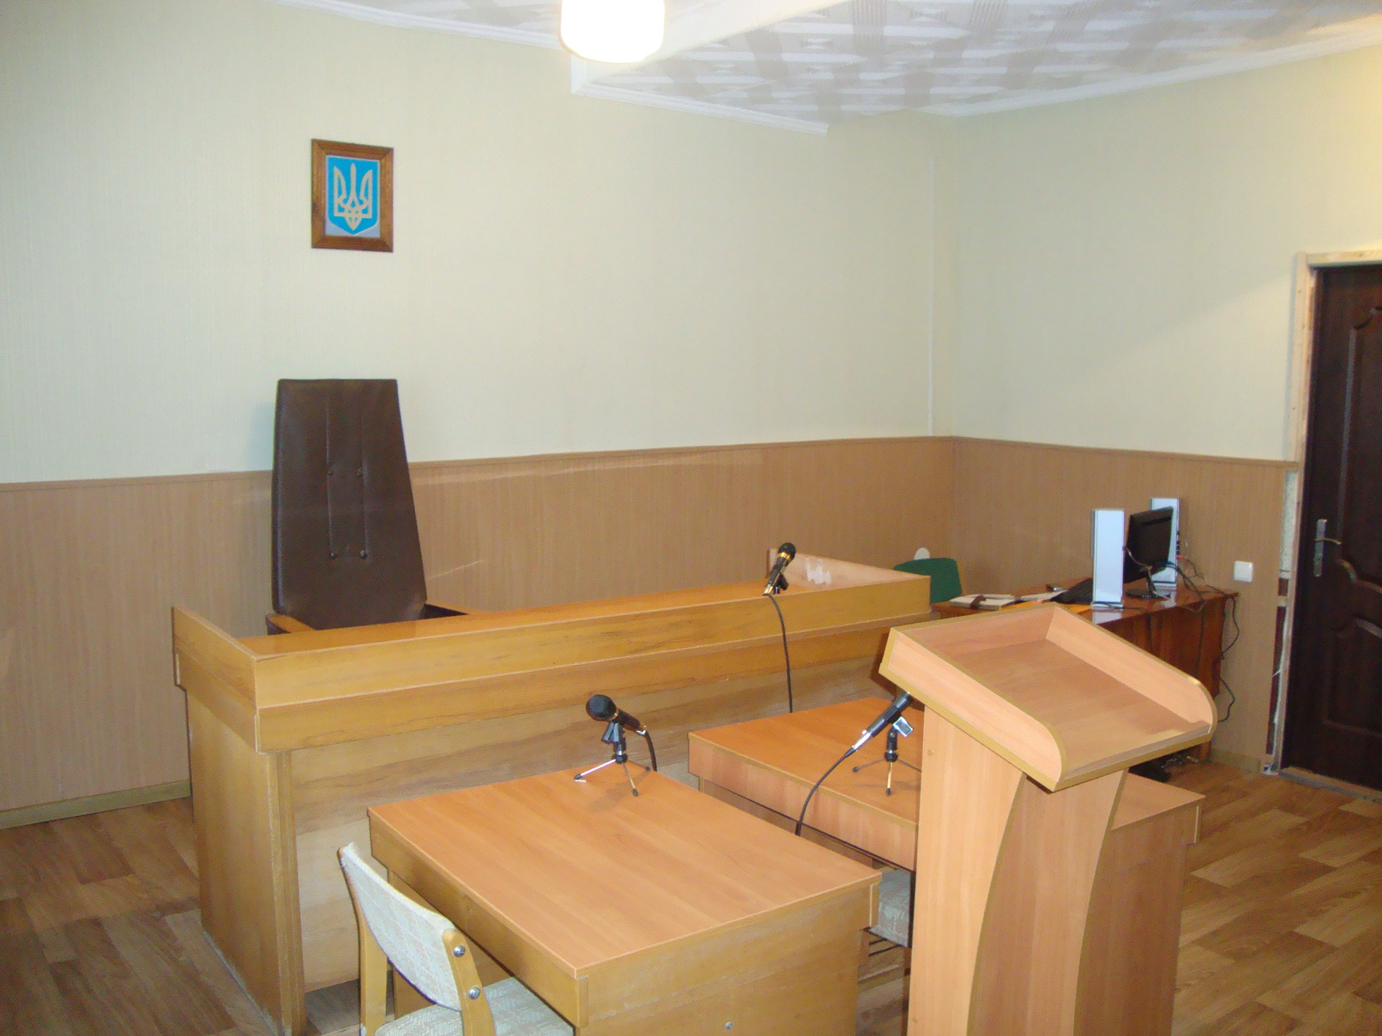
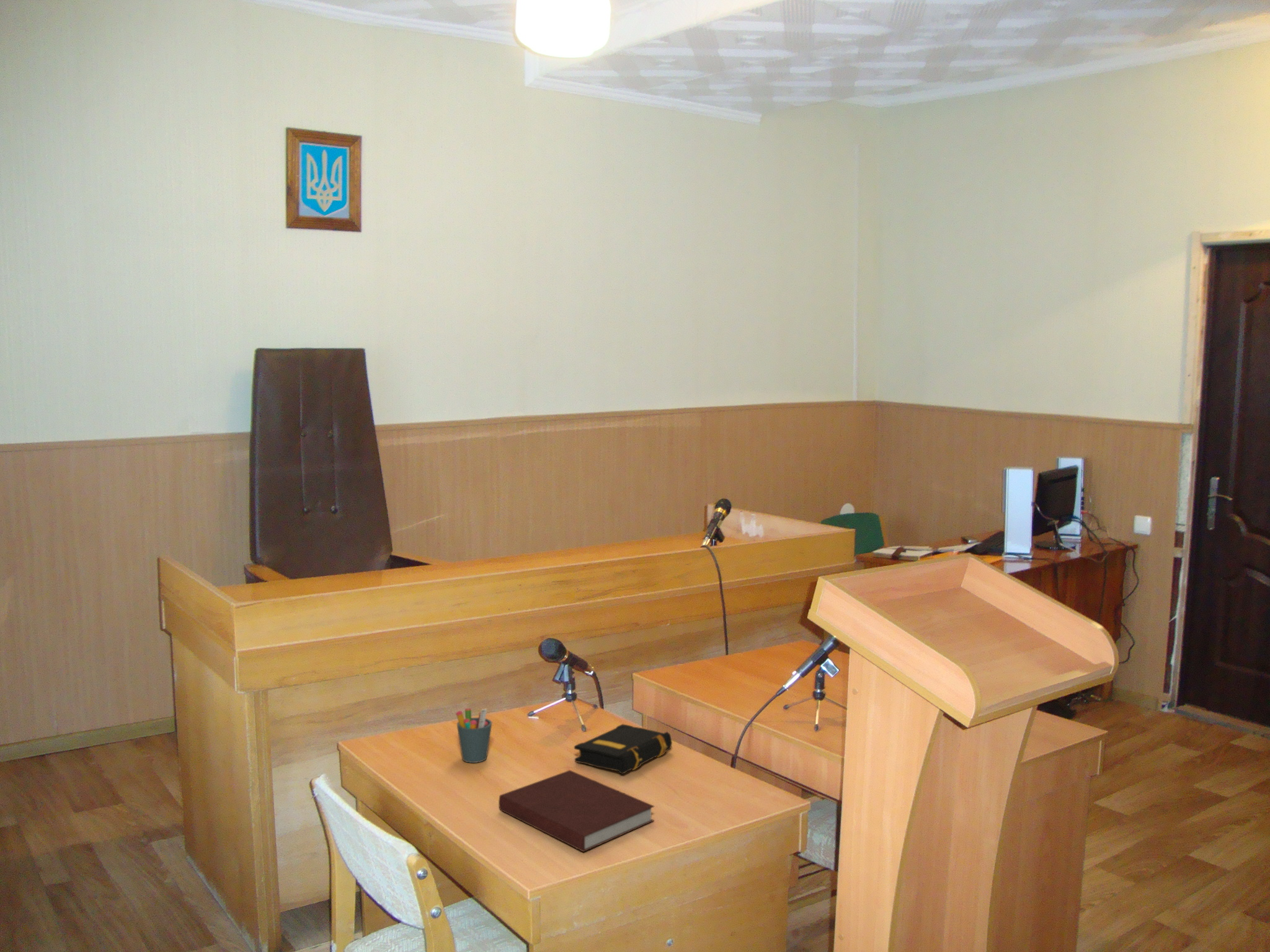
+ notebook [498,770,655,852]
+ pen holder [455,708,492,764]
+ book [574,723,673,775]
